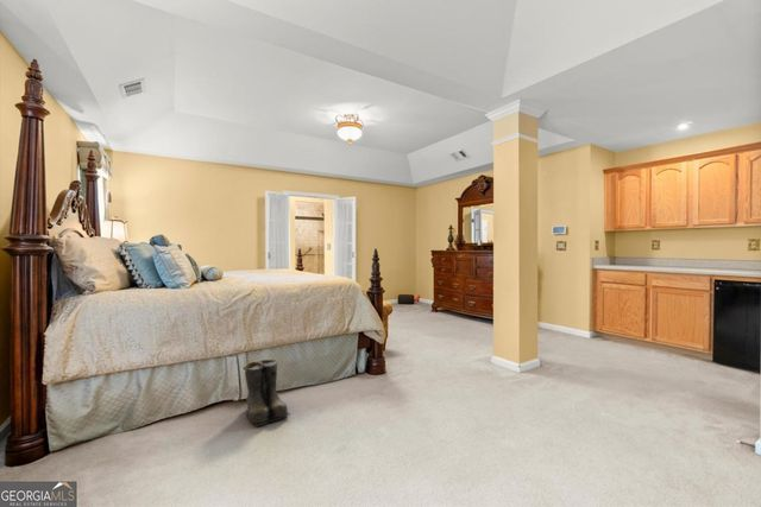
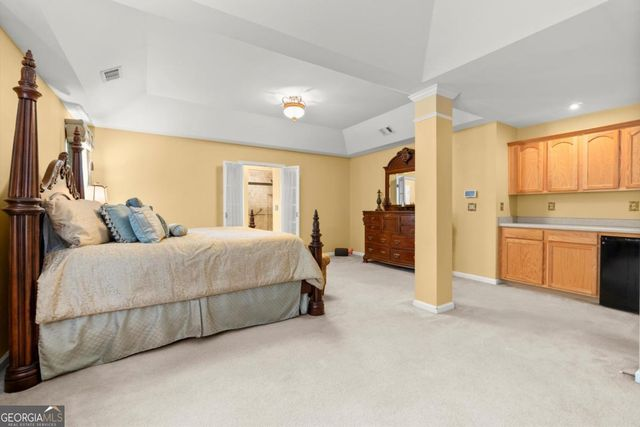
- boots [243,359,291,427]
